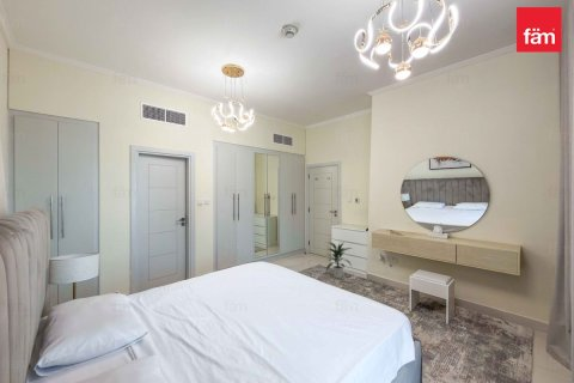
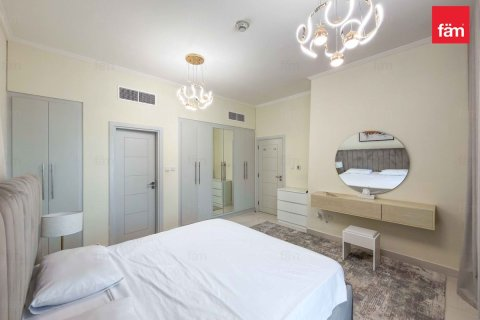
- indoor plant [324,241,353,279]
